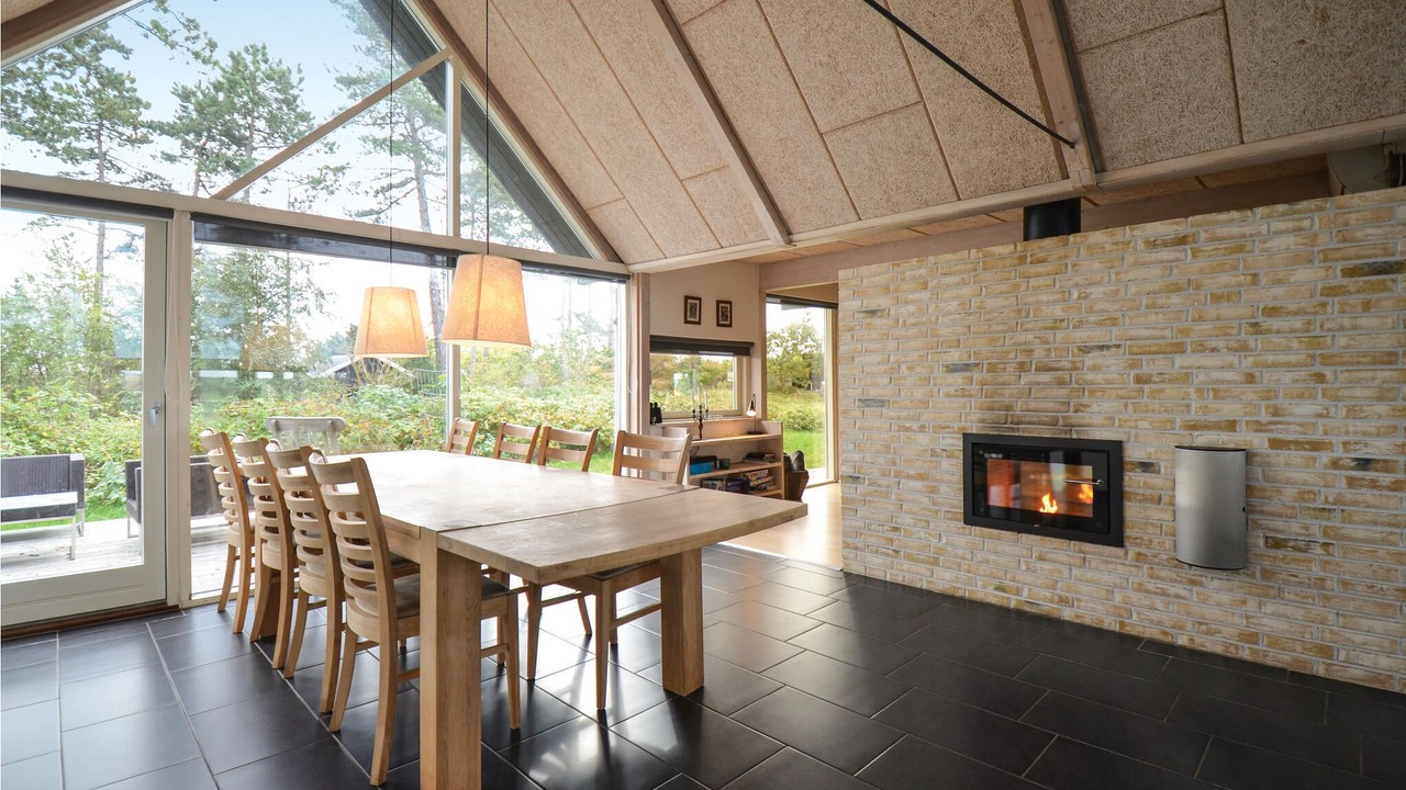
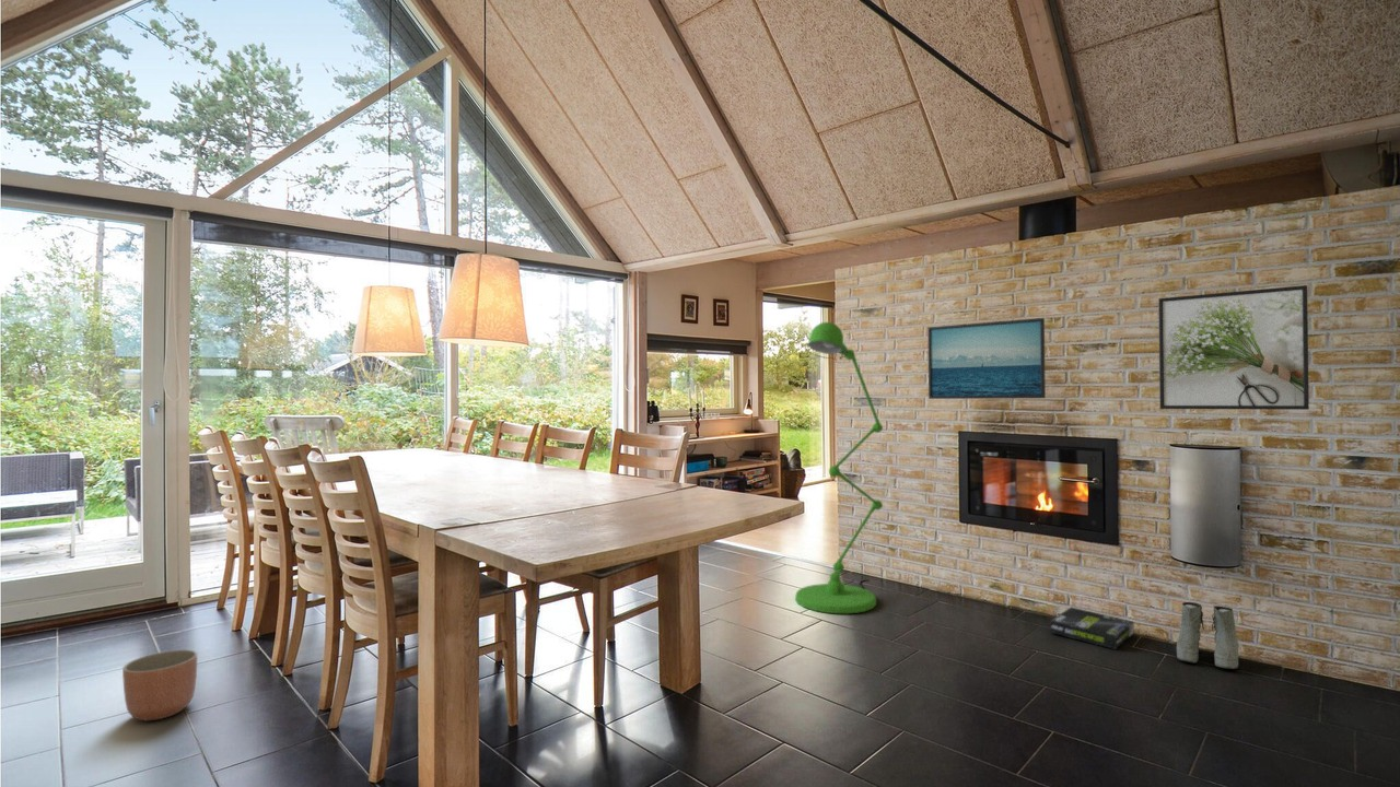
+ box [1049,607,1135,650]
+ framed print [926,317,1047,400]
+ boots [1176,601,1239,670]
+ planter [121,648,198,721]
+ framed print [1157,284,1310,411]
+ floor lamp [794,321,884,614]
